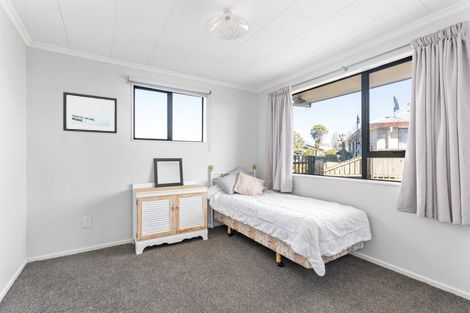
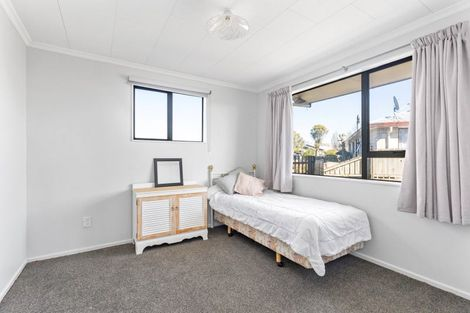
- wall art [62,91,118,134]
